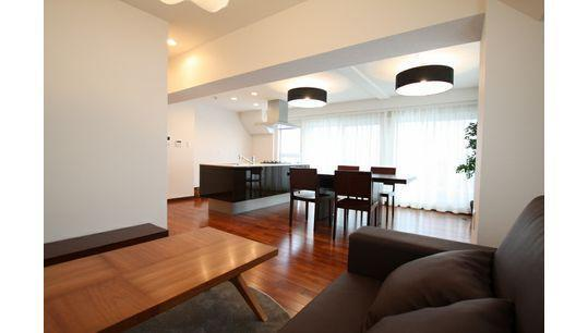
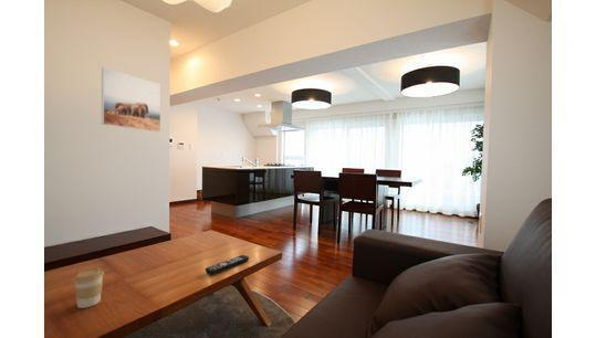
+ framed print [101,66,161,133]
+ coffee cup [72,266,105,309]
+ remote control [205,254,250,276]
